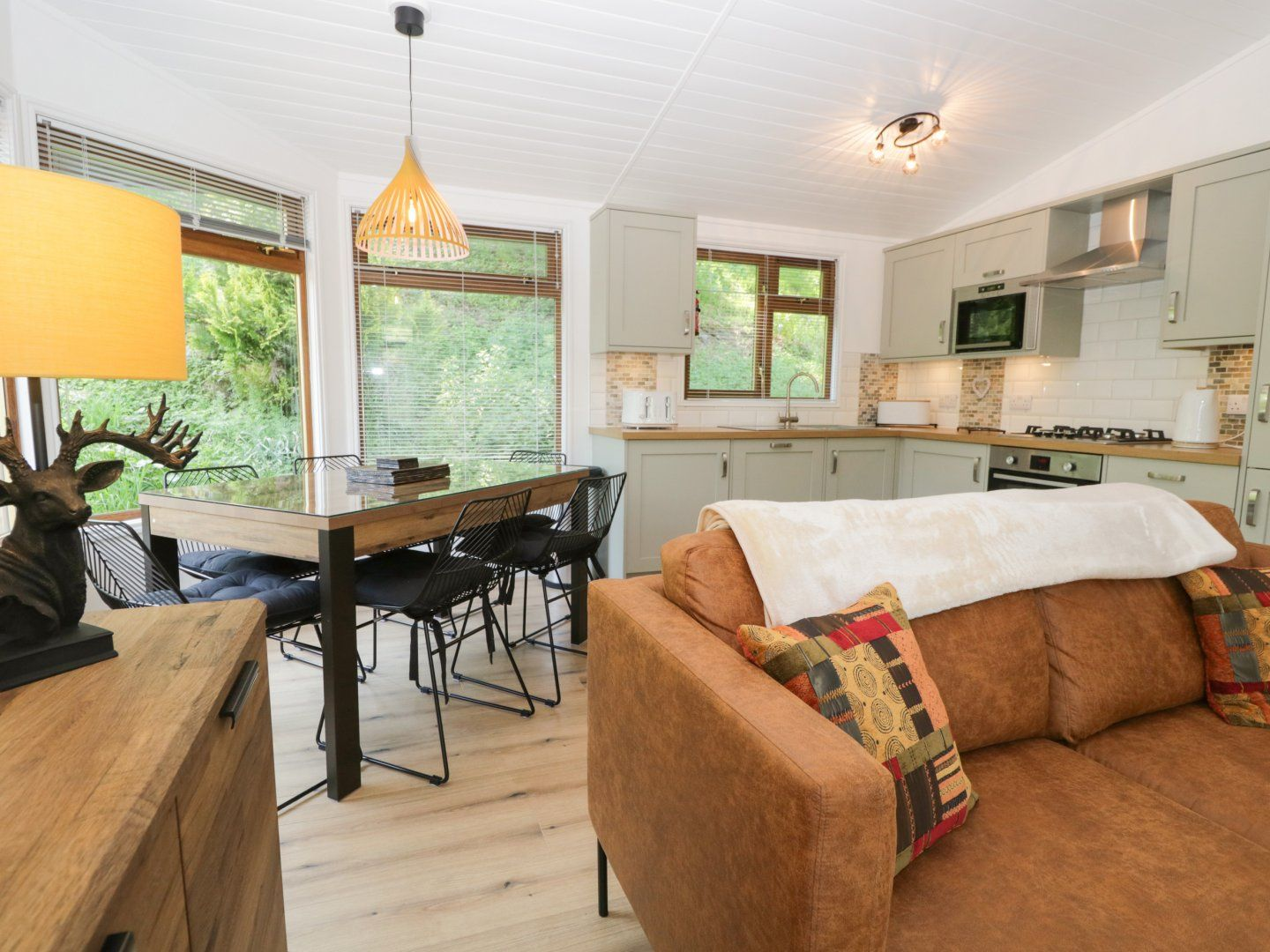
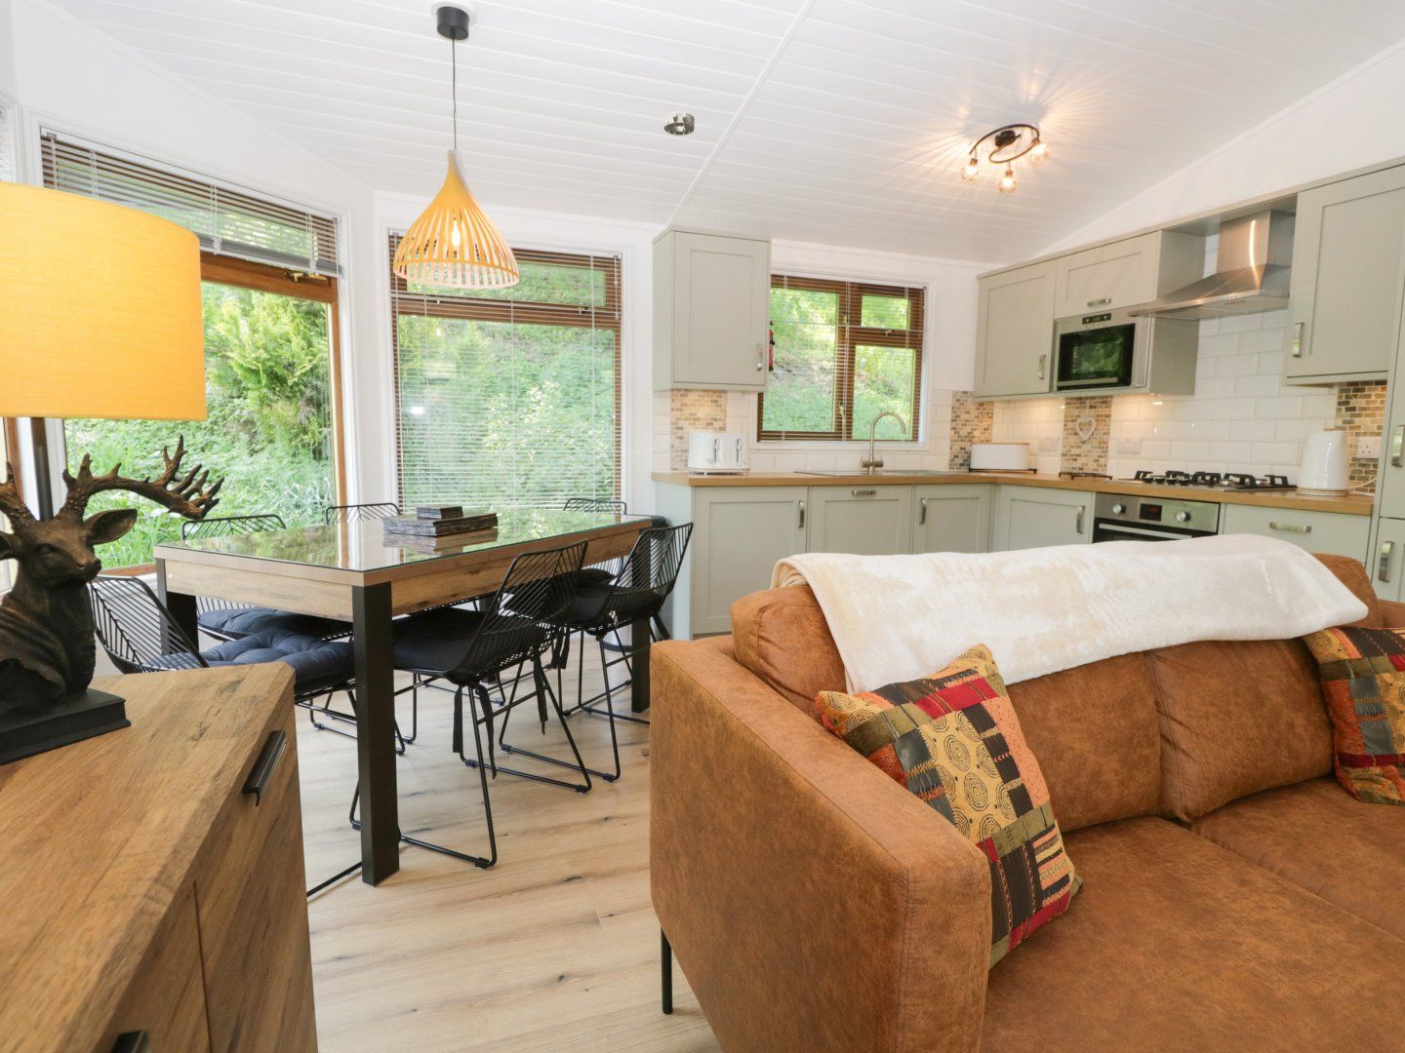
+ smoke detector [664,111,696,136]
